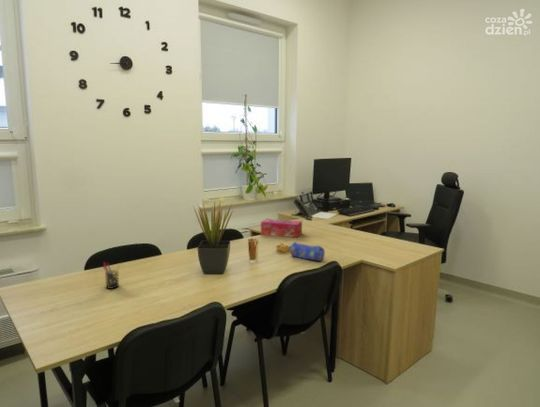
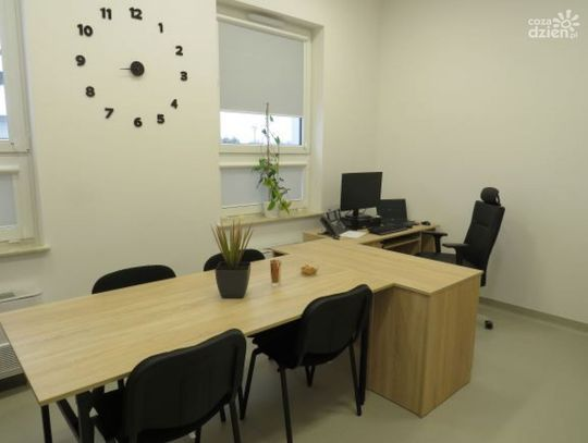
- pen holder [102,261,121,290]
- pencil case [287,241,326,262]
- tissue box [260,218,303,239]
